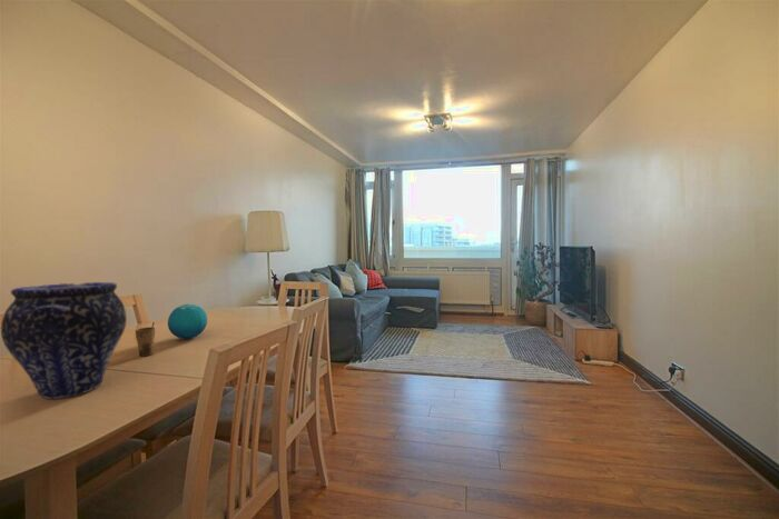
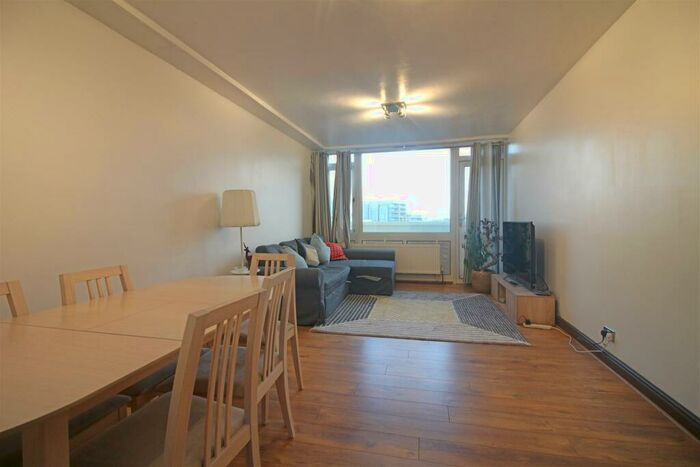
- decorative orb [167,302,208,340]
- cup [135,321,156,357]
- vase [0,281,128,400]
